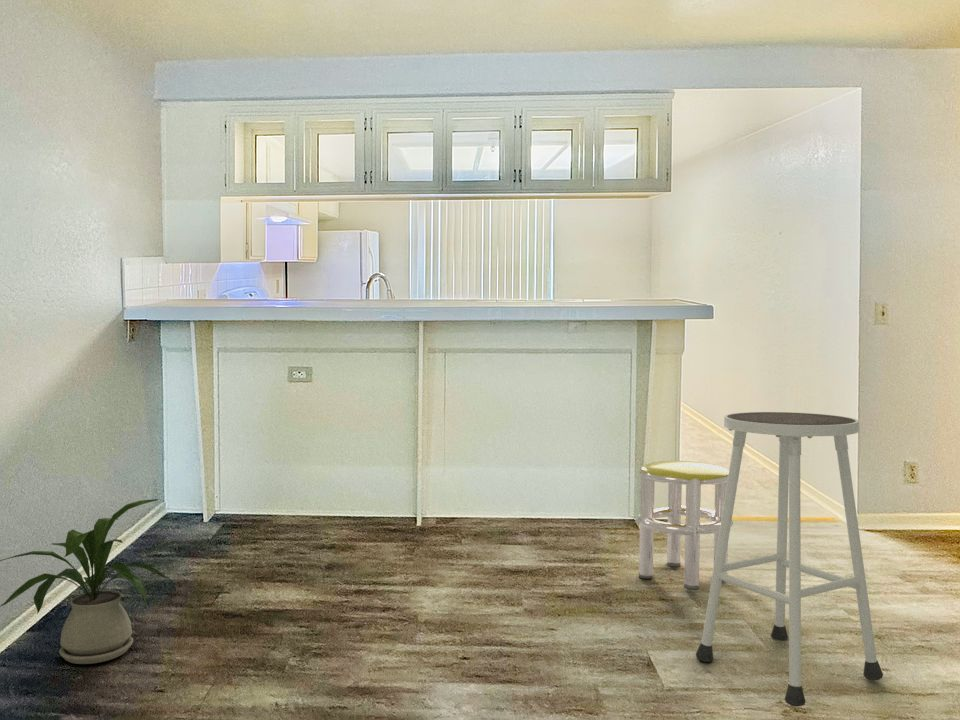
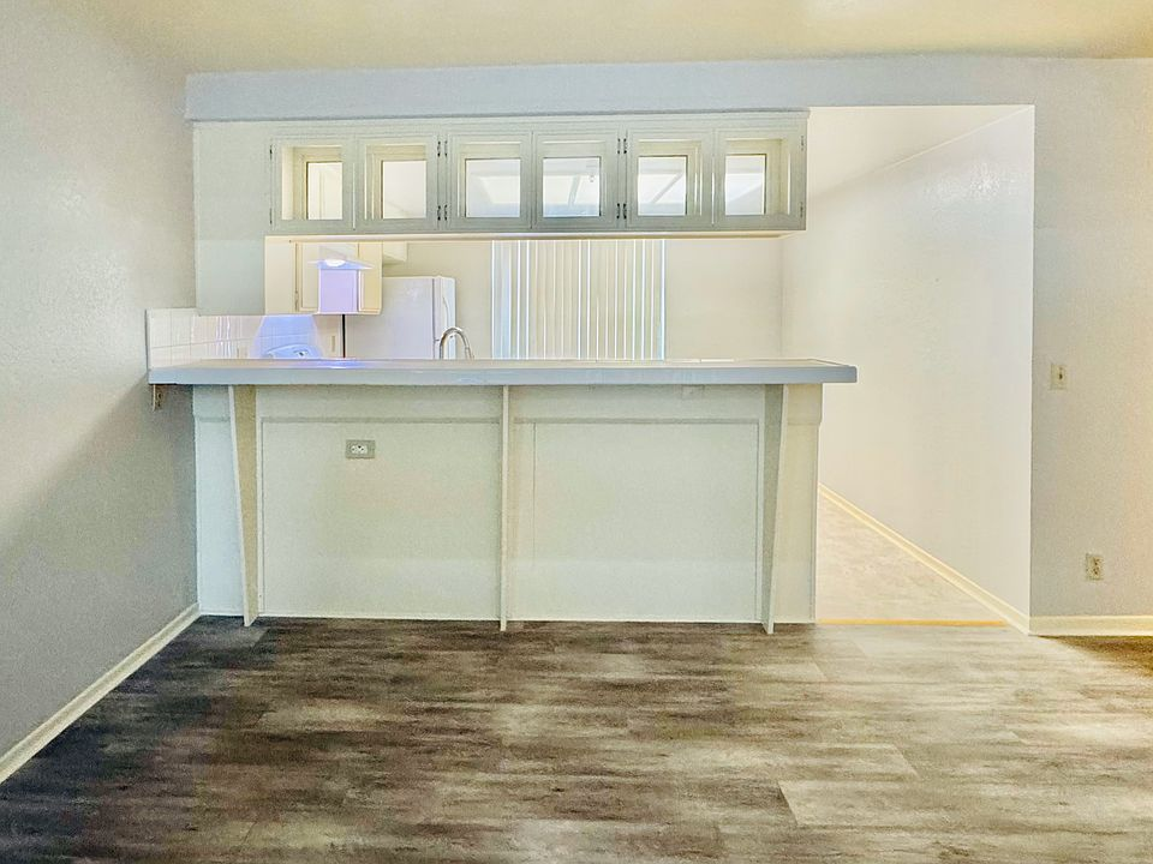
- stool [636,460,734,591]
- stool [695,411,884,708]
- house plant [0,498,170,665]
